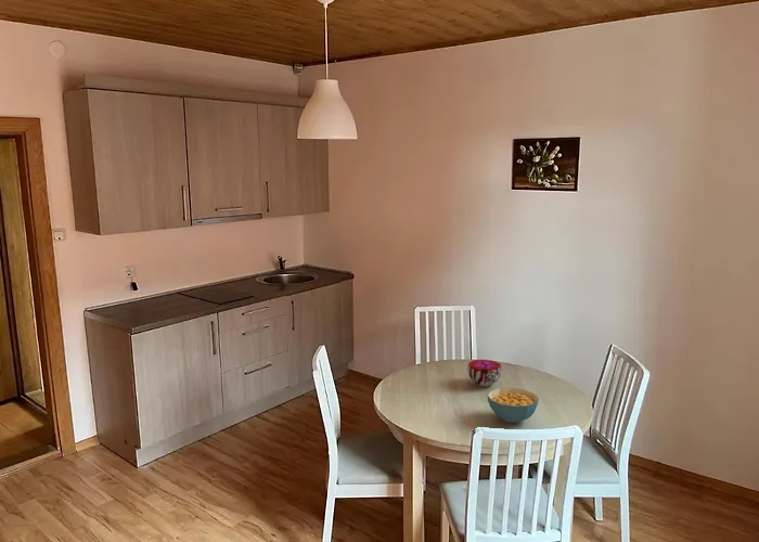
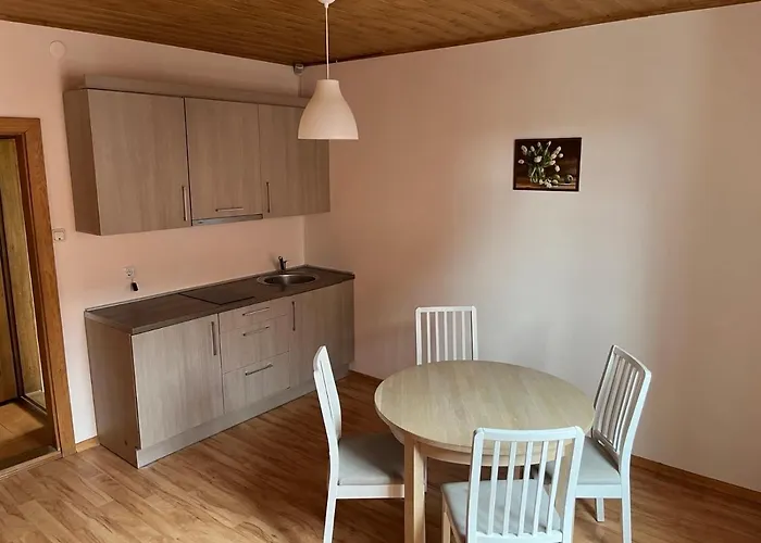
- decorative bowl [466,359,503,387]
- cereal bowl [487,387,540,424]
